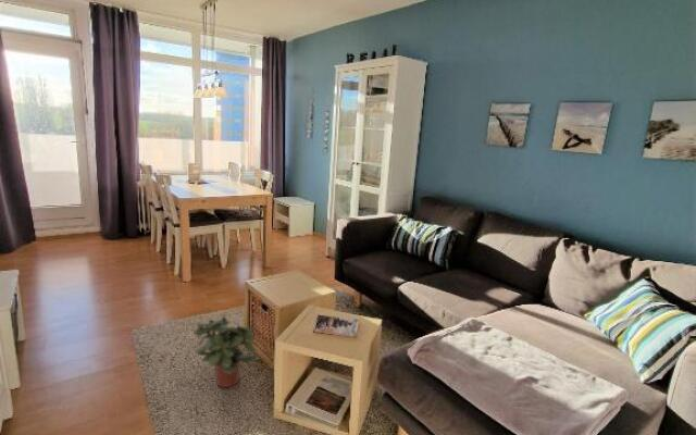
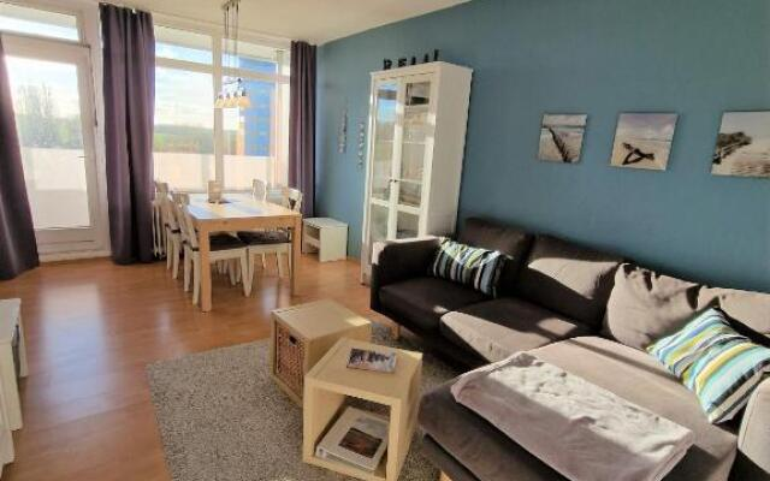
- potted plant [192,315,260,388]
